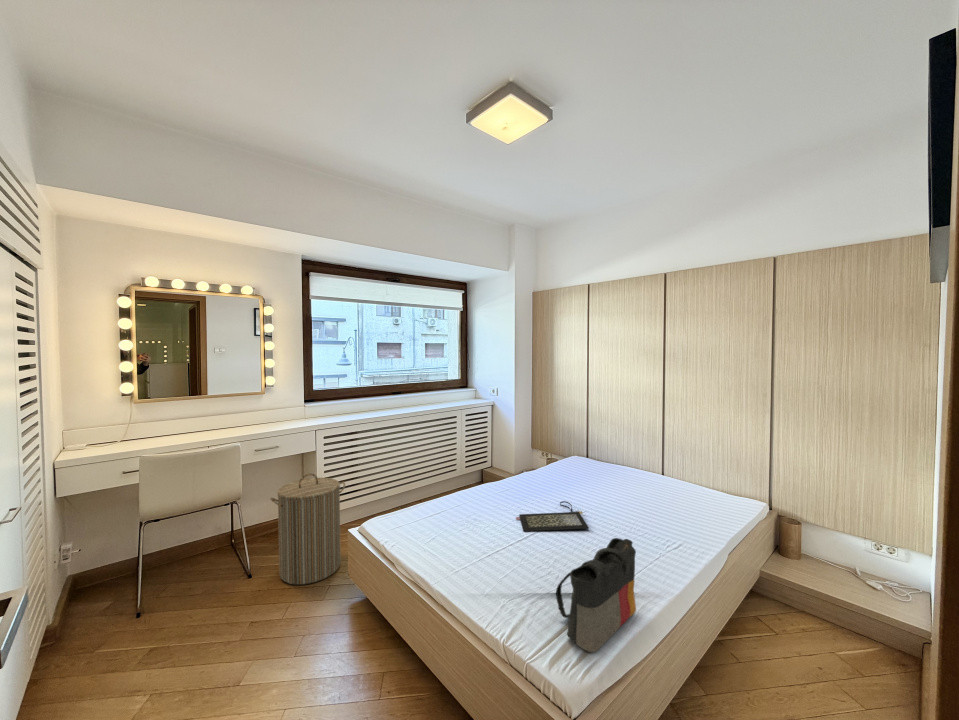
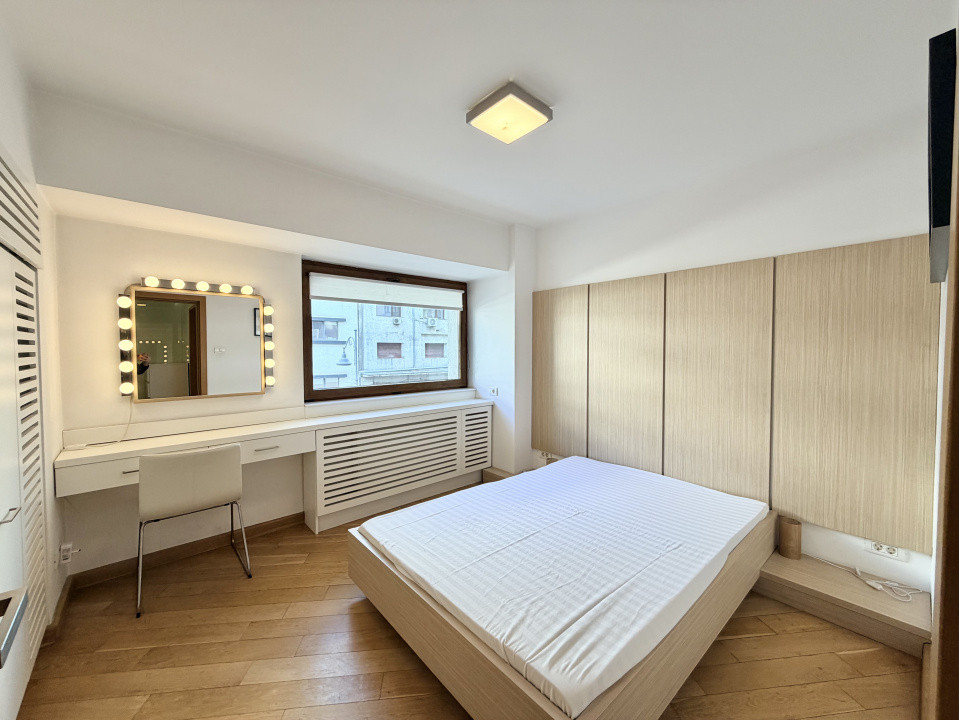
- clutch bag [515,500,590,532]
- laundry hamper [269,473,346,586]
- tote bag [555,537,637,653]
